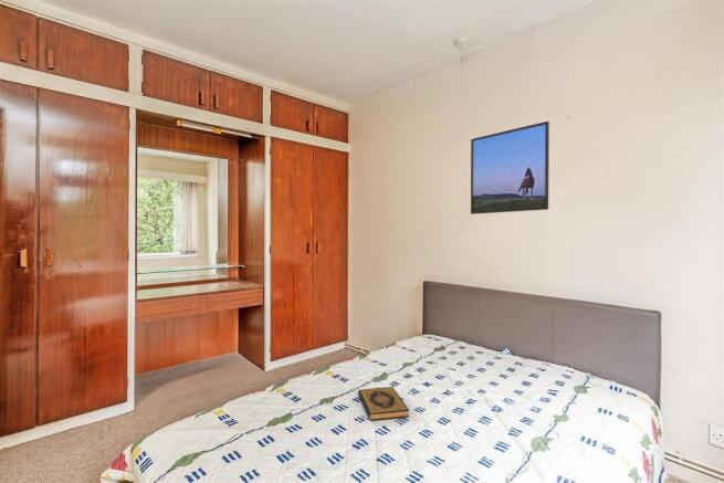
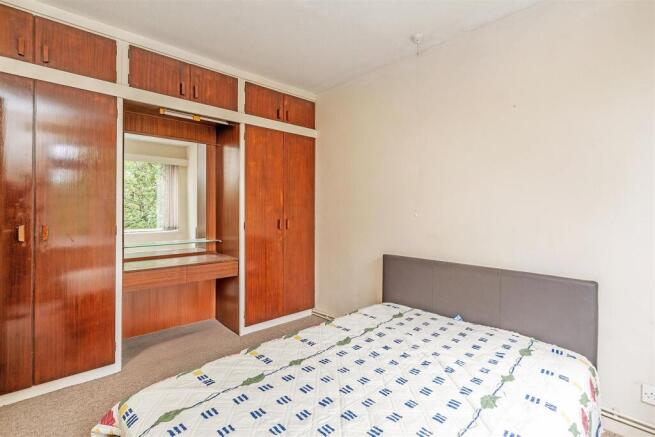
- hardback book [357,386,410,421]
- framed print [470,120,550,216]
